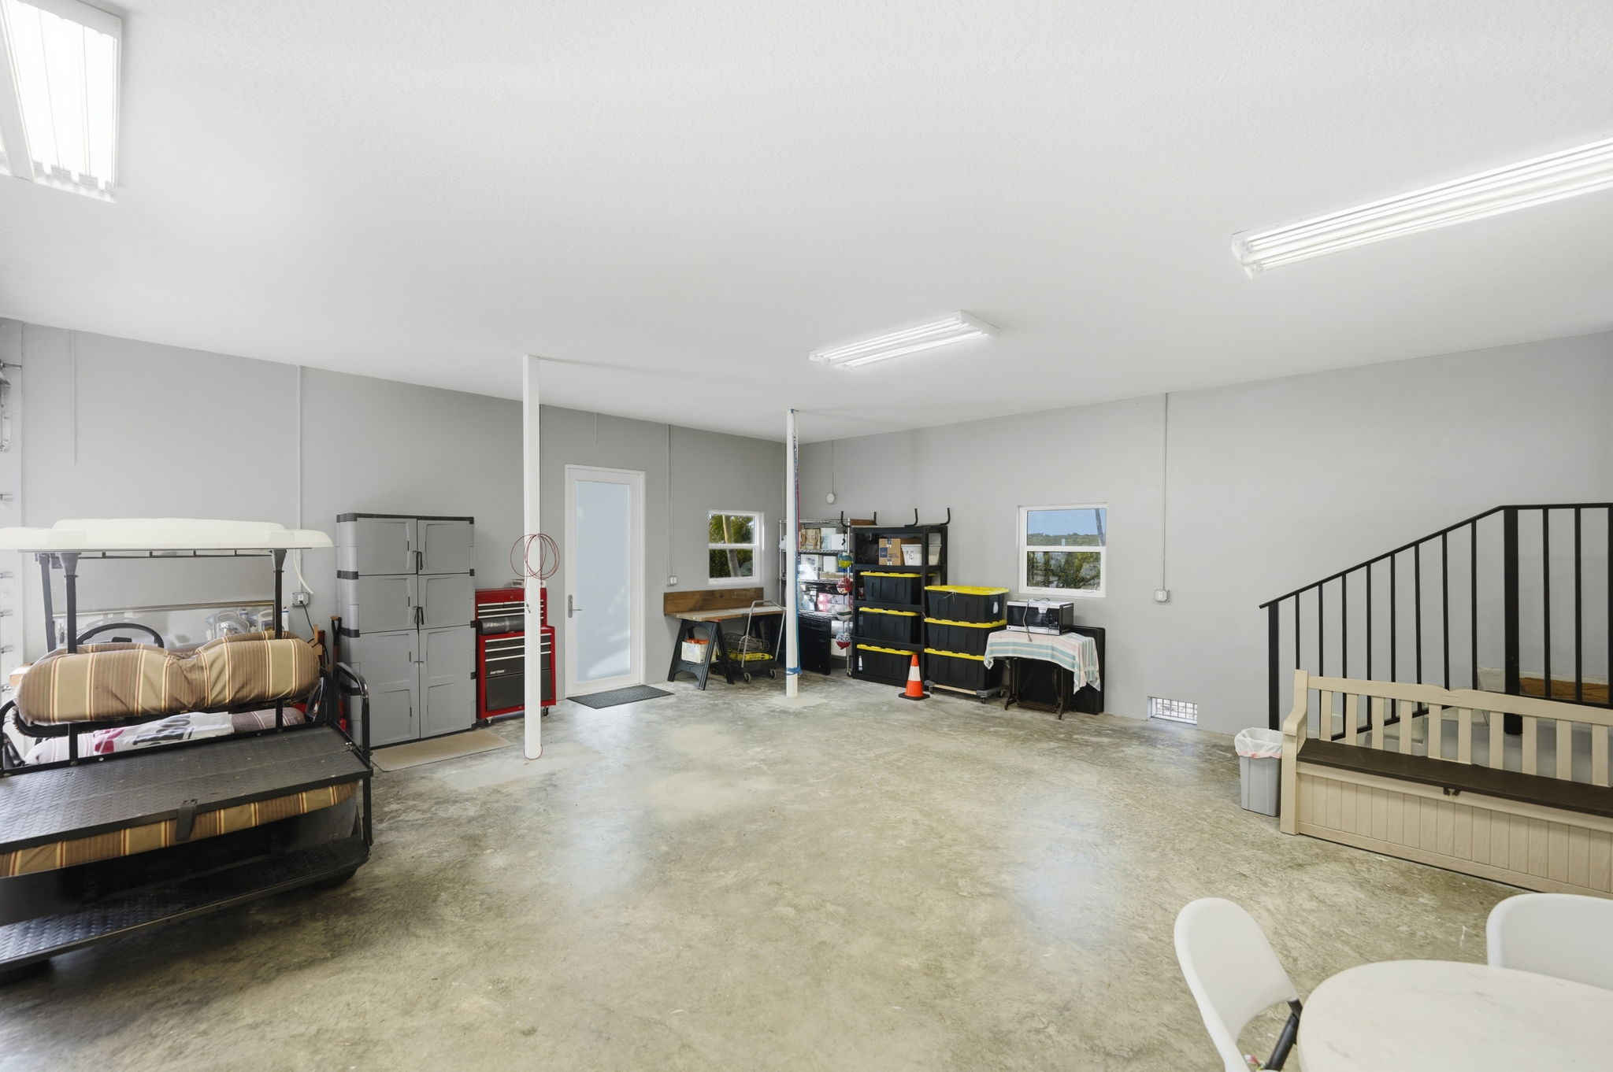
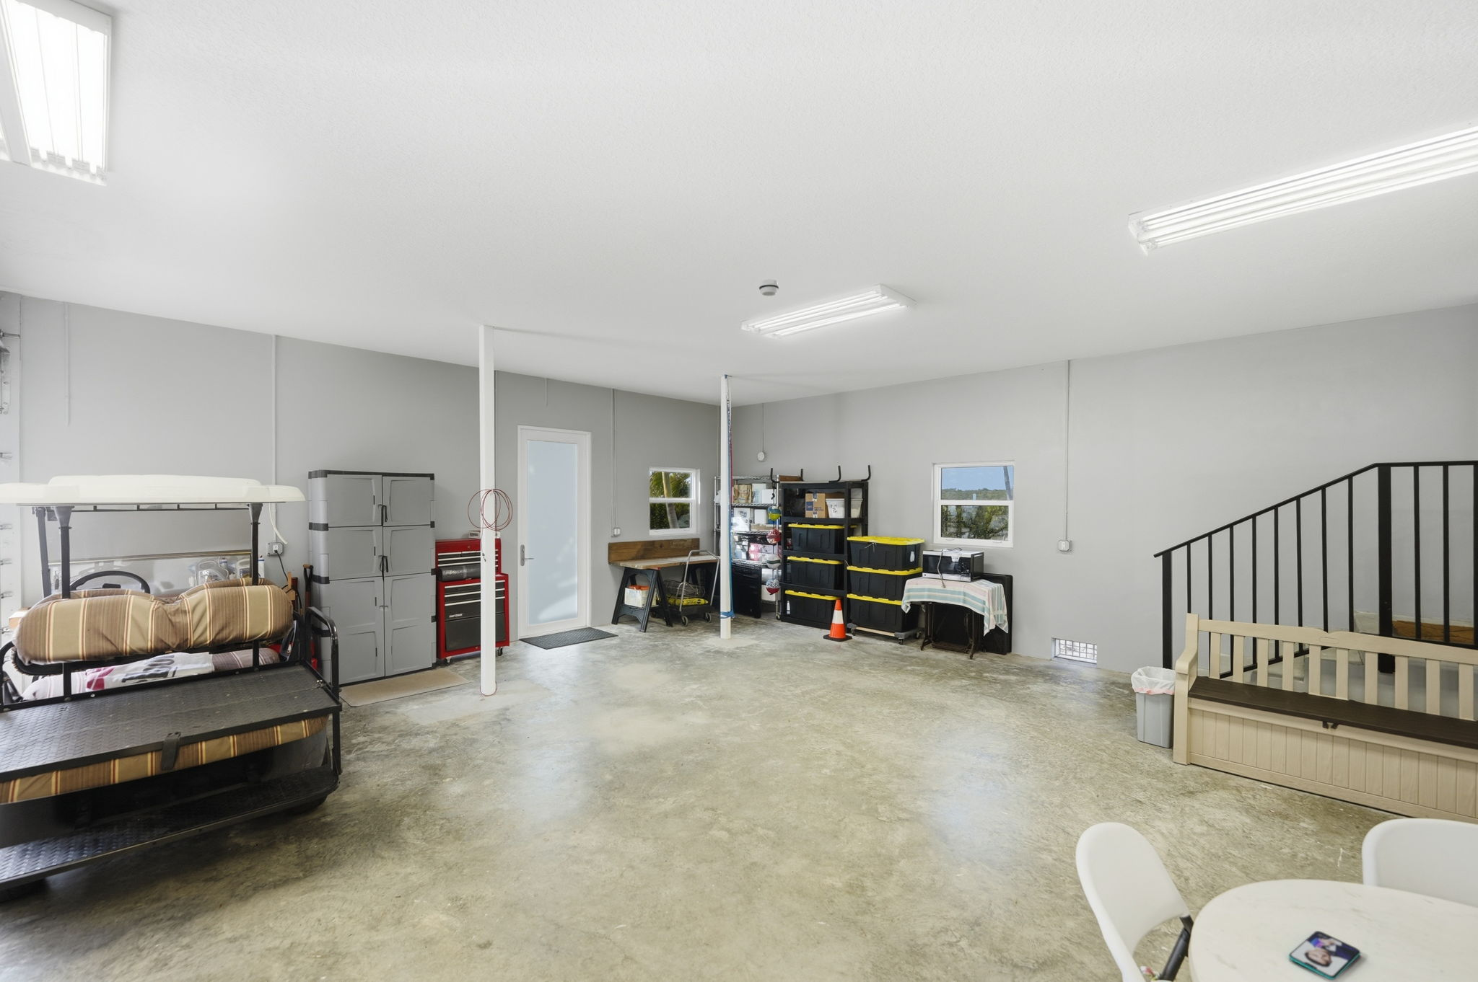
+ smoke detector [759,279,780,297]
+ smartphone [1288,930,1361,981]
